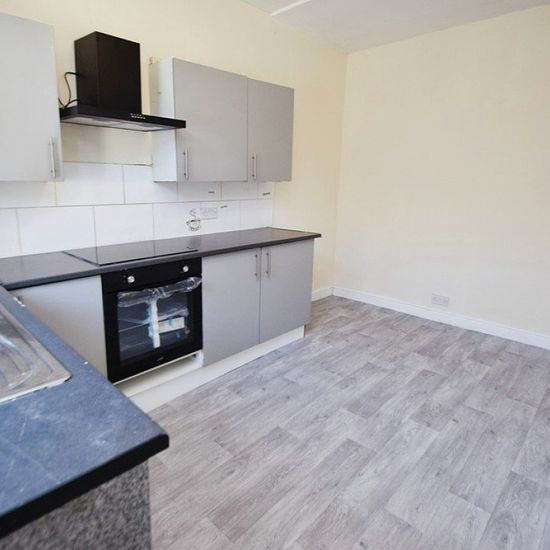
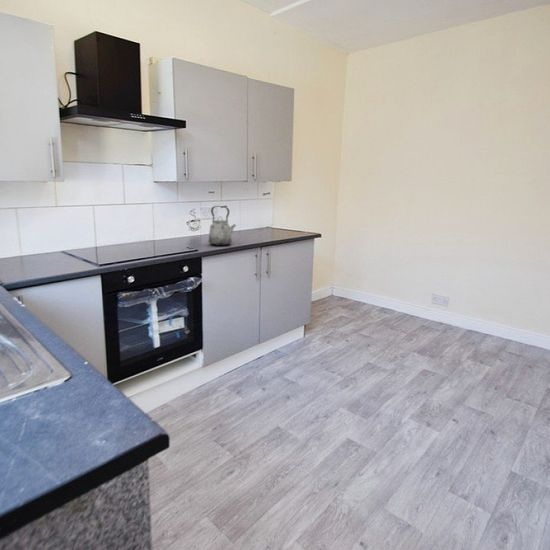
+ kettle [208,205,237,247]
